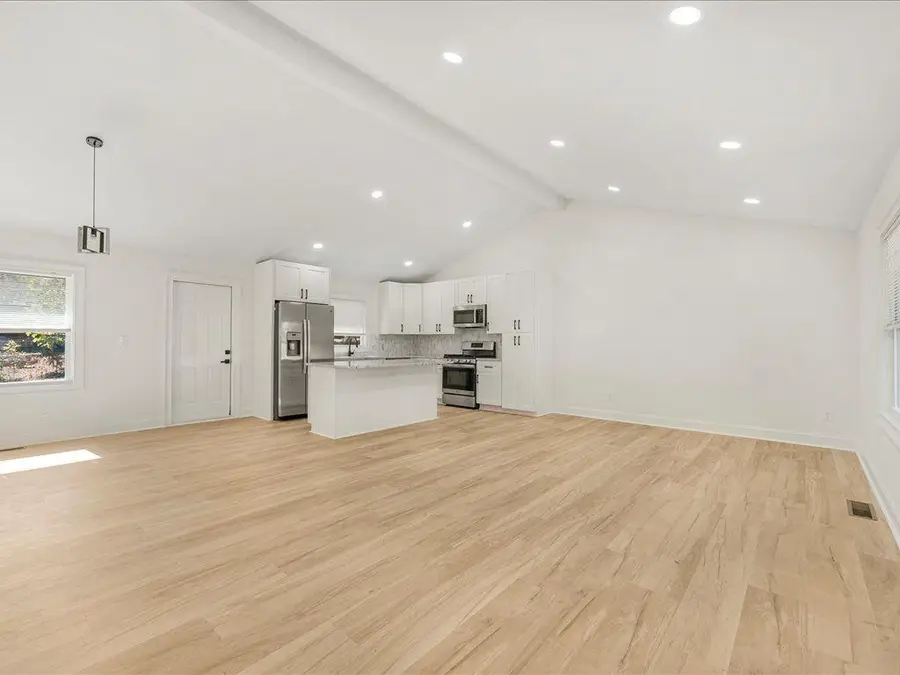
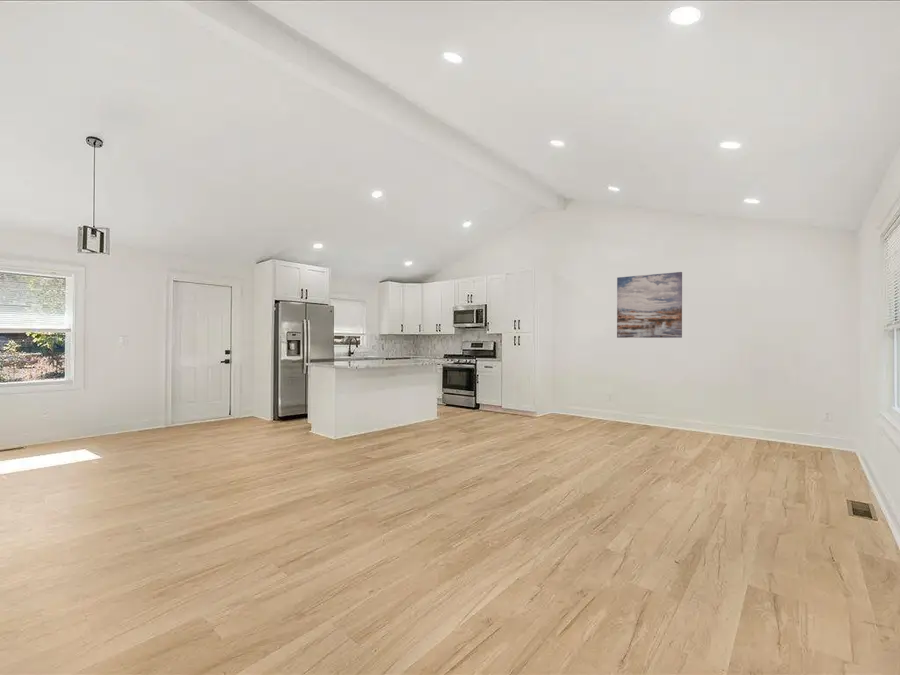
+ wall art [616,271,683,339]
